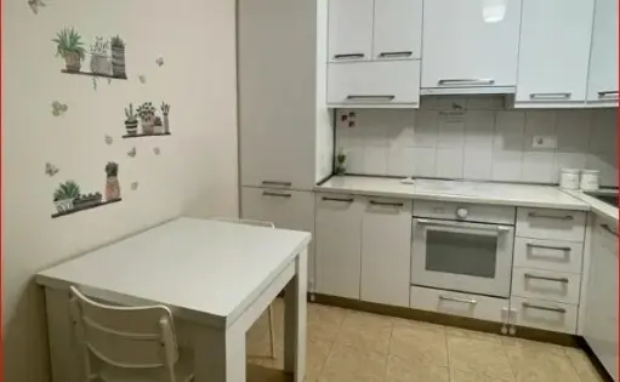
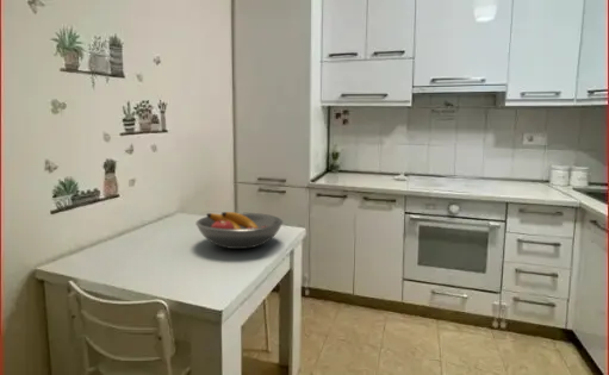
+ fruit bowl [194,211,284,250]
